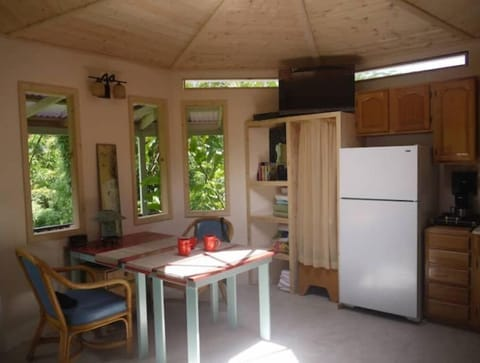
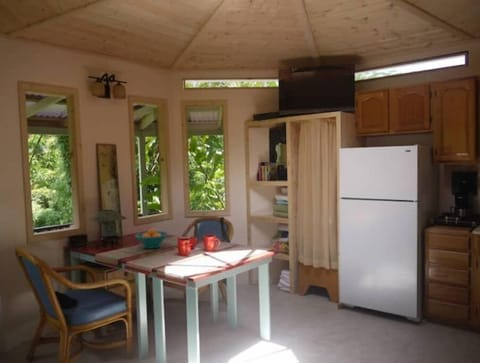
+ fruit bowl [134,227,170,250]
